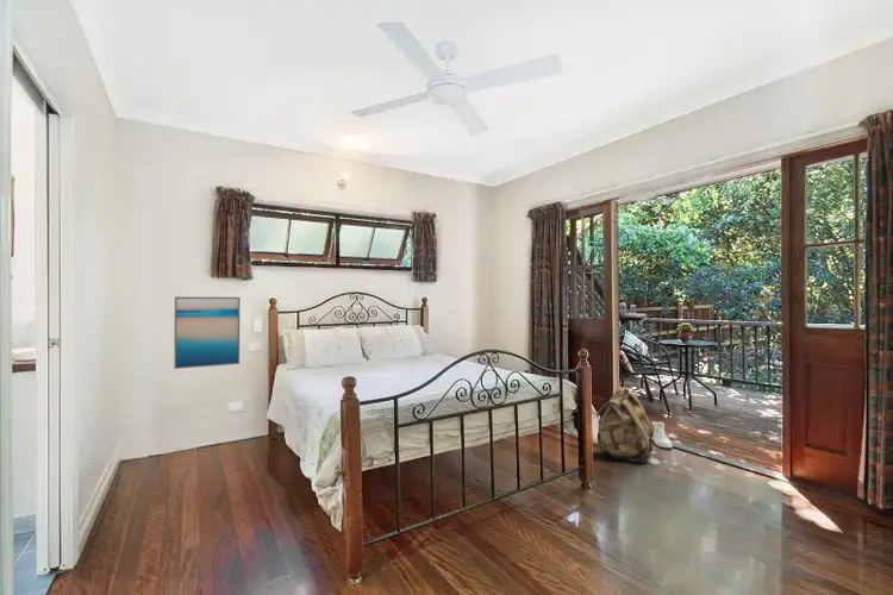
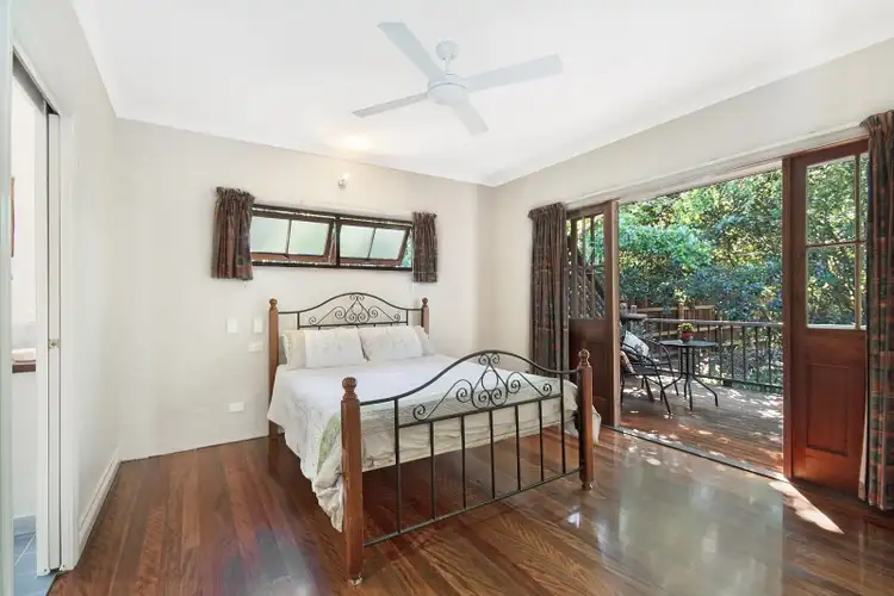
- backpack [595,387,655,464]
- sneaker [650,421,673,449]
- wall art [173,296,242,370]
